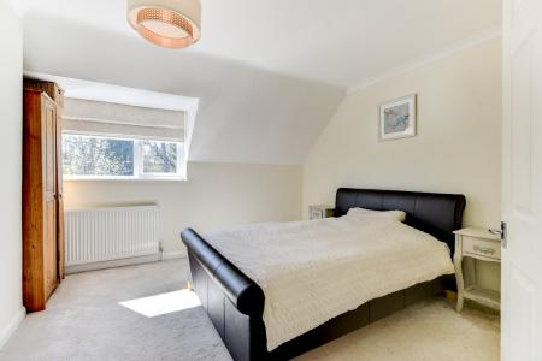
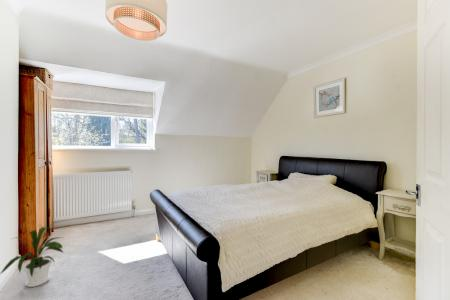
+ house plant [0,226,64,288]
